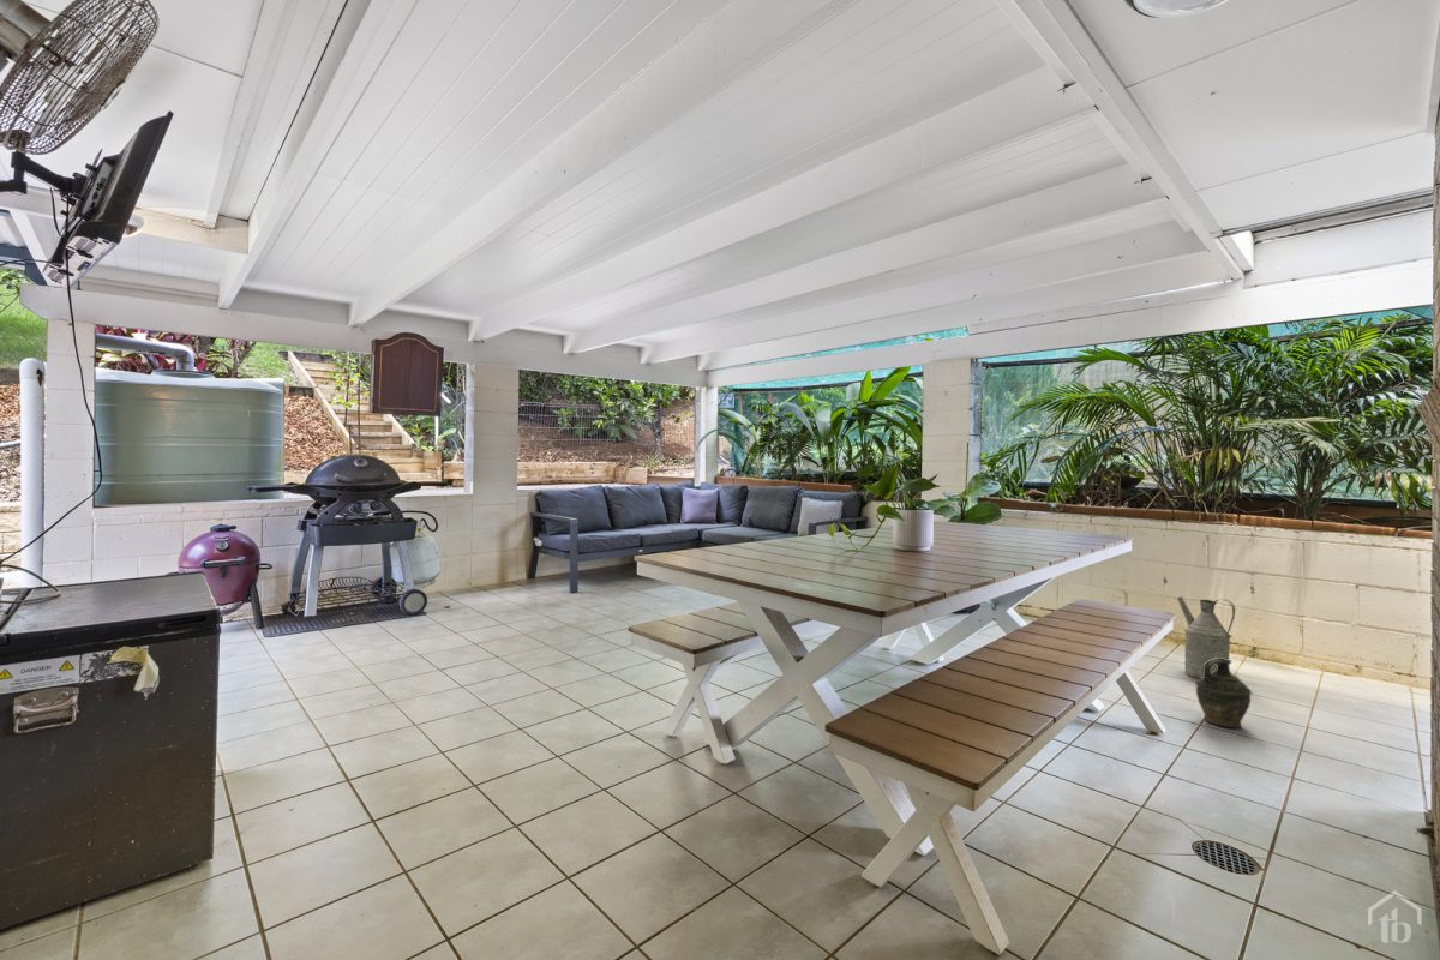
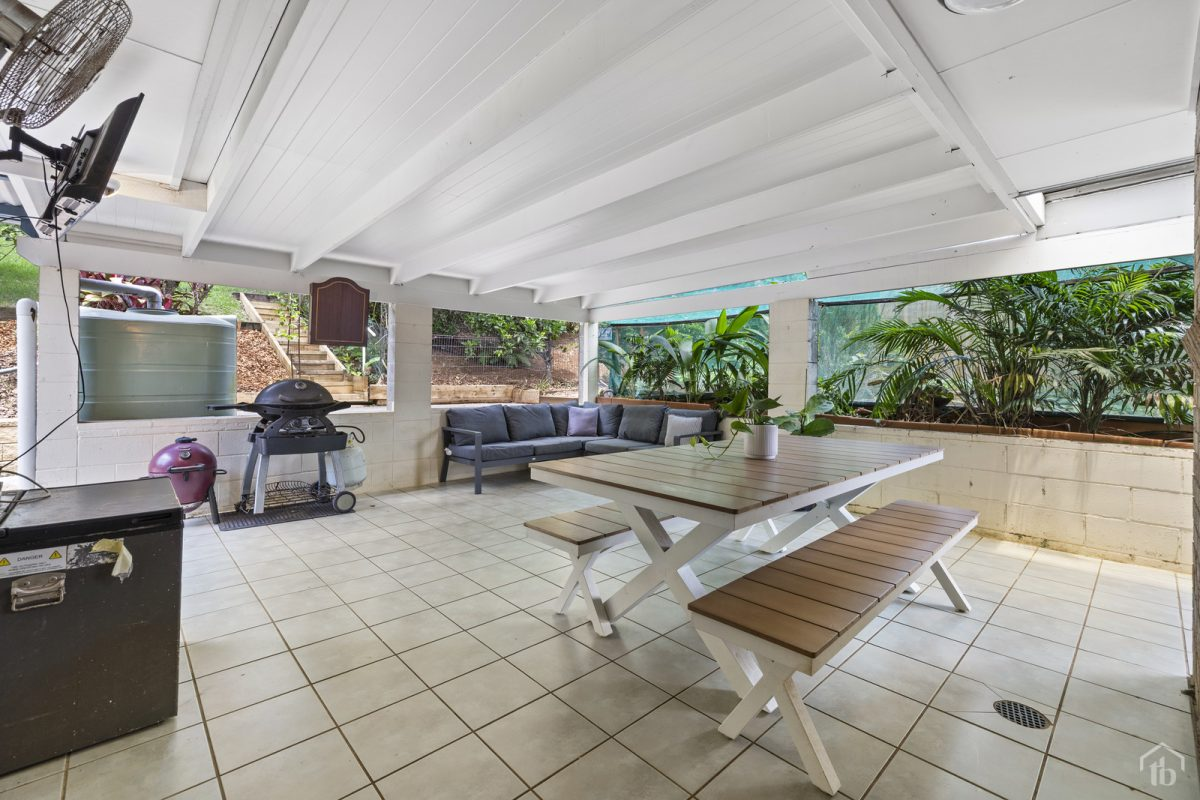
- watering can [1176,595,1236,679]
- ceramic jug [1194,658,1253,728]
